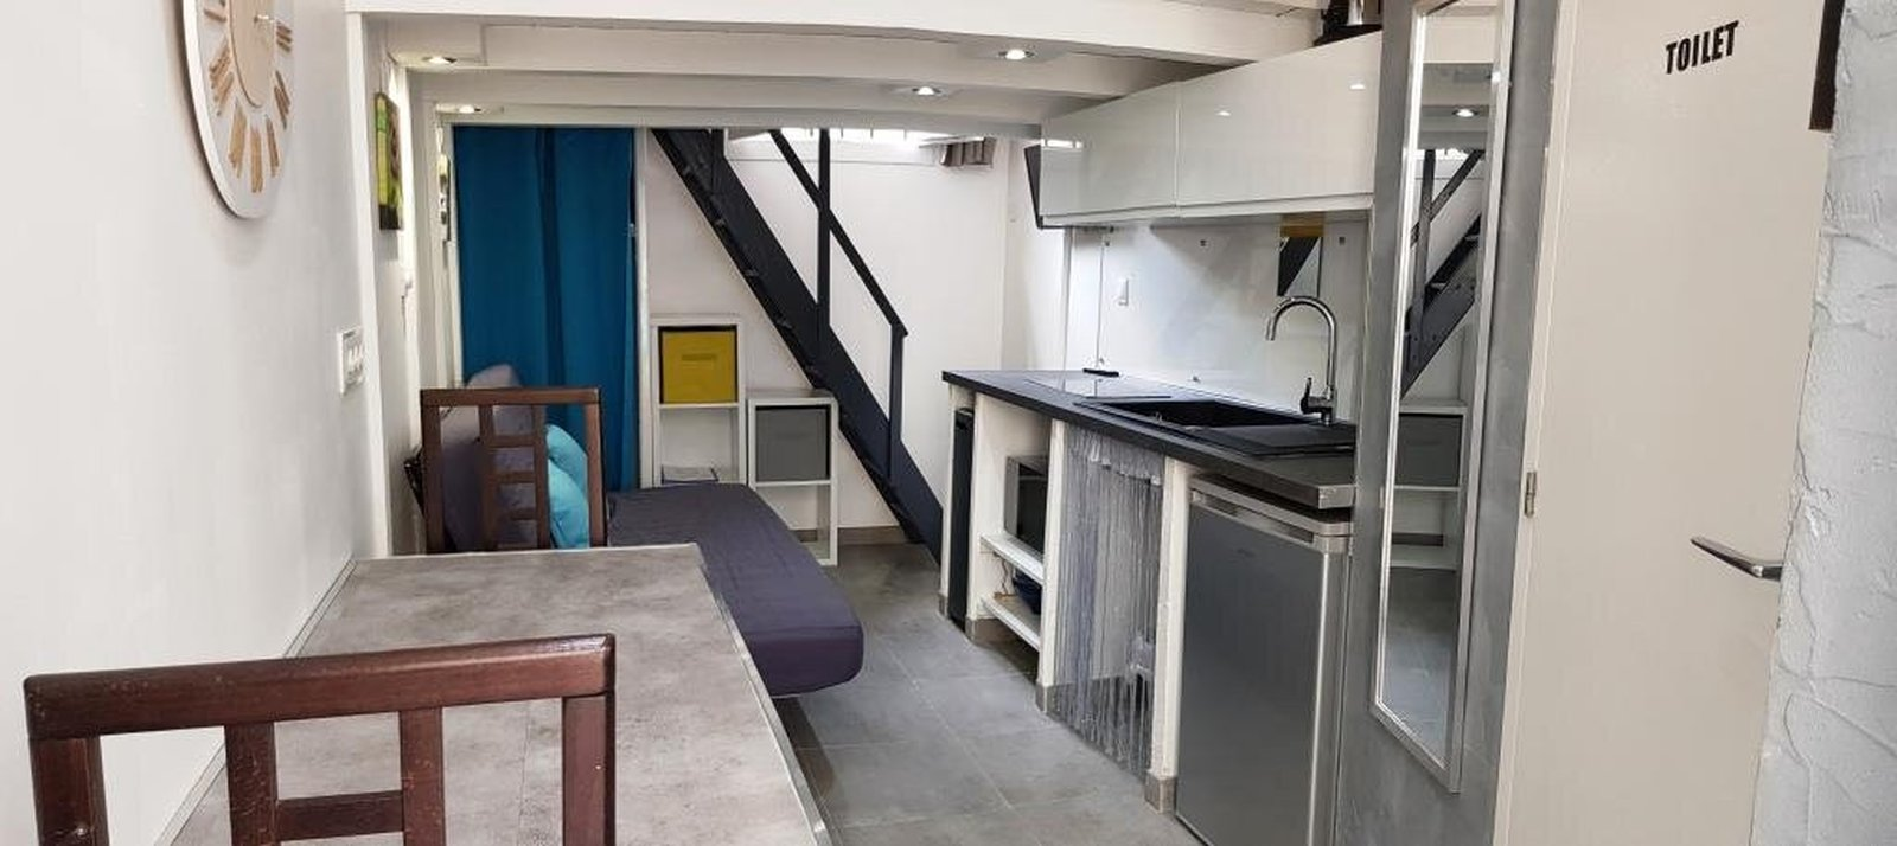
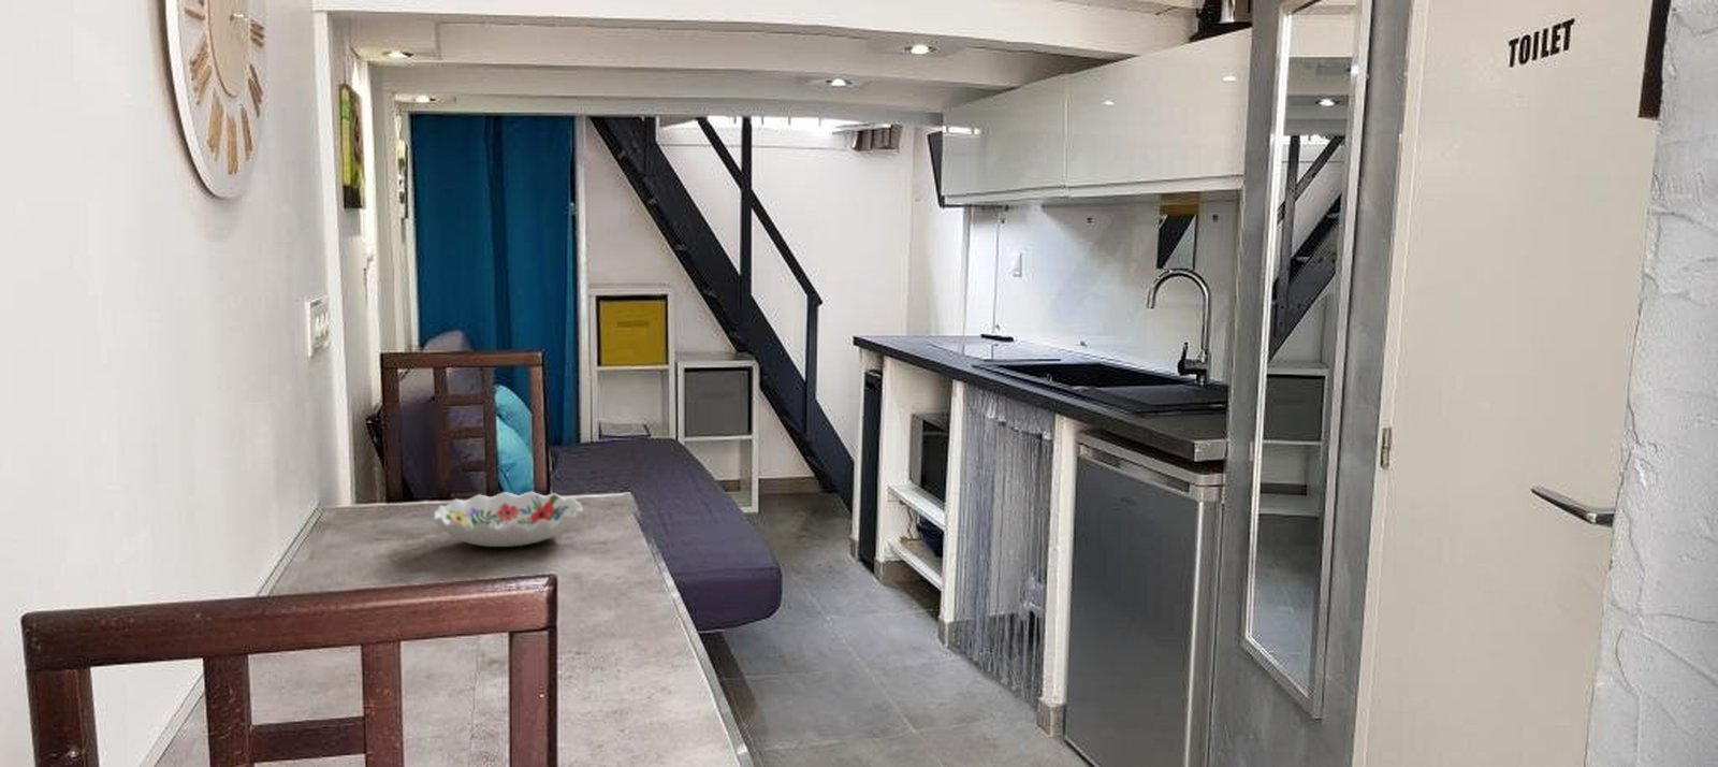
+ decorative bowl [433,491,584,548]
